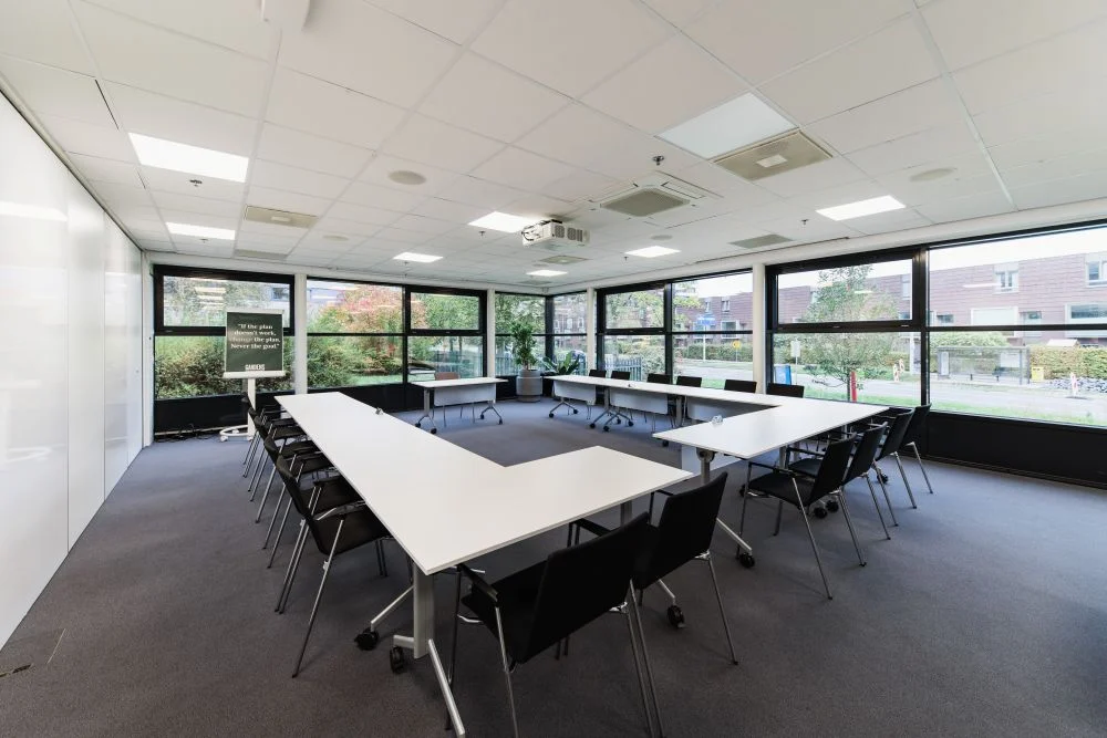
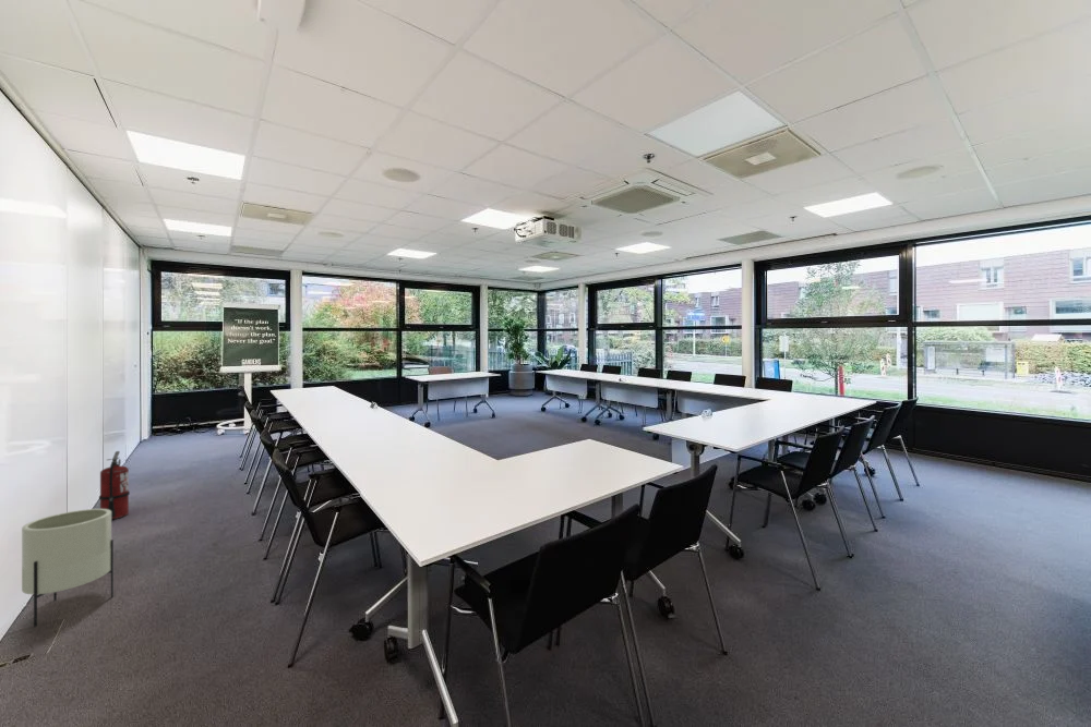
+ fire extinguisher [98,450,131,520]
+ planter [21,508,115,628]
